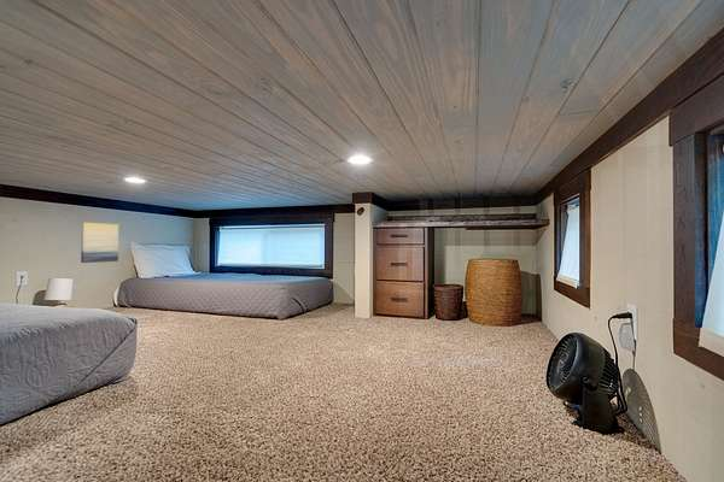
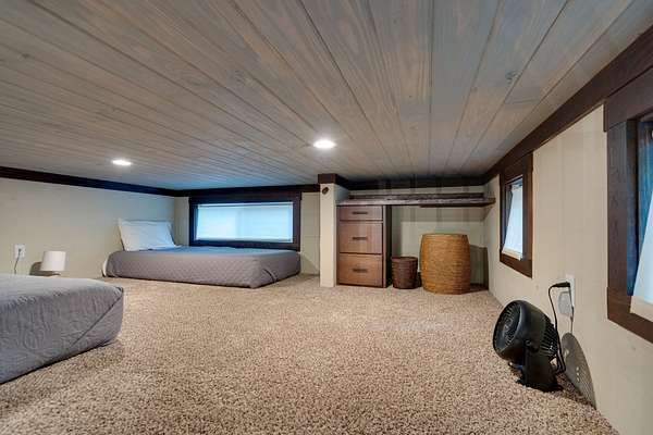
- wall art [80,222,119,264]
